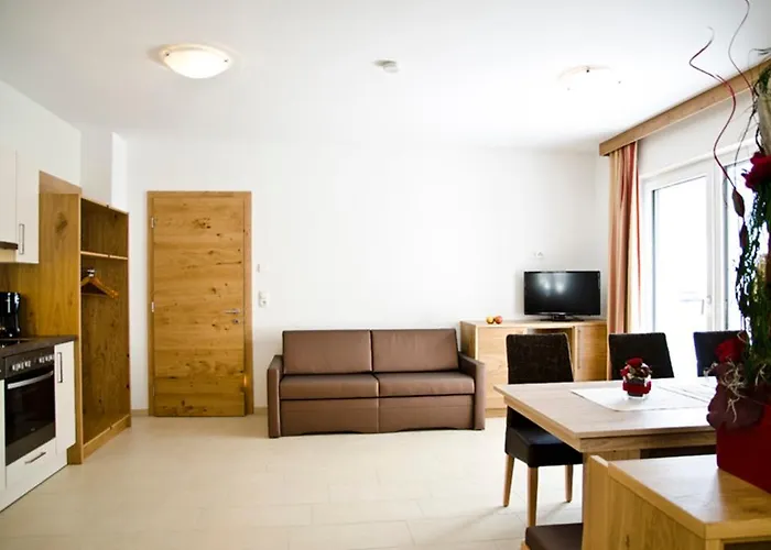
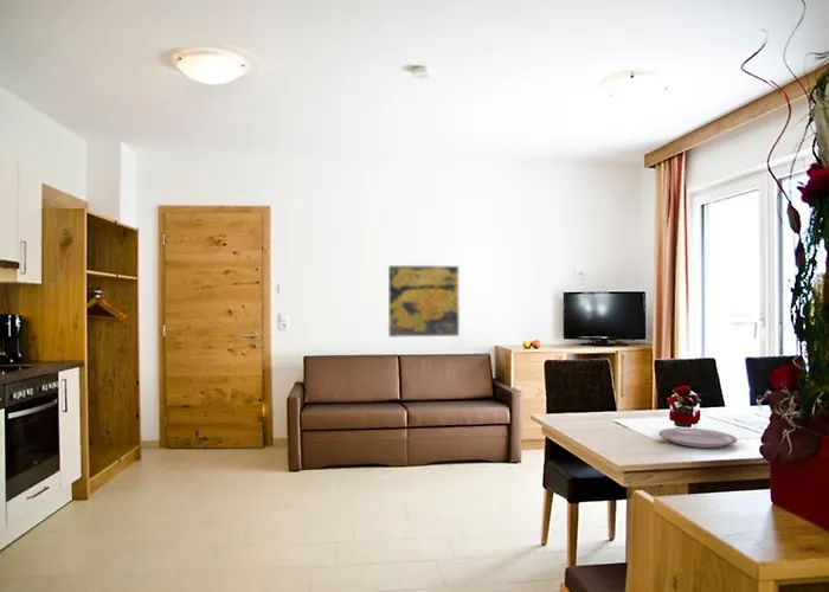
+ plate [657,427,738,449]
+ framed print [387,264,461,339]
